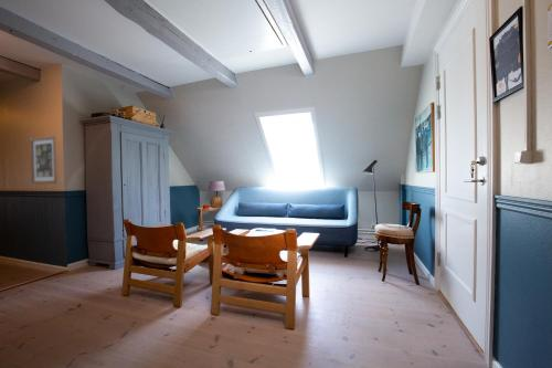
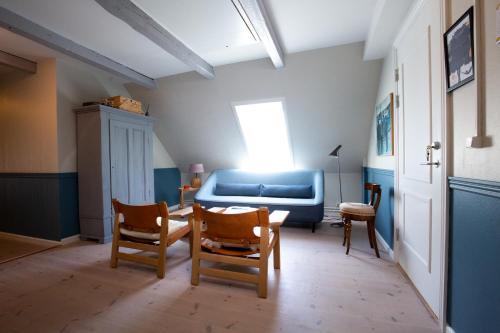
- wall art [29,135,59,185]
